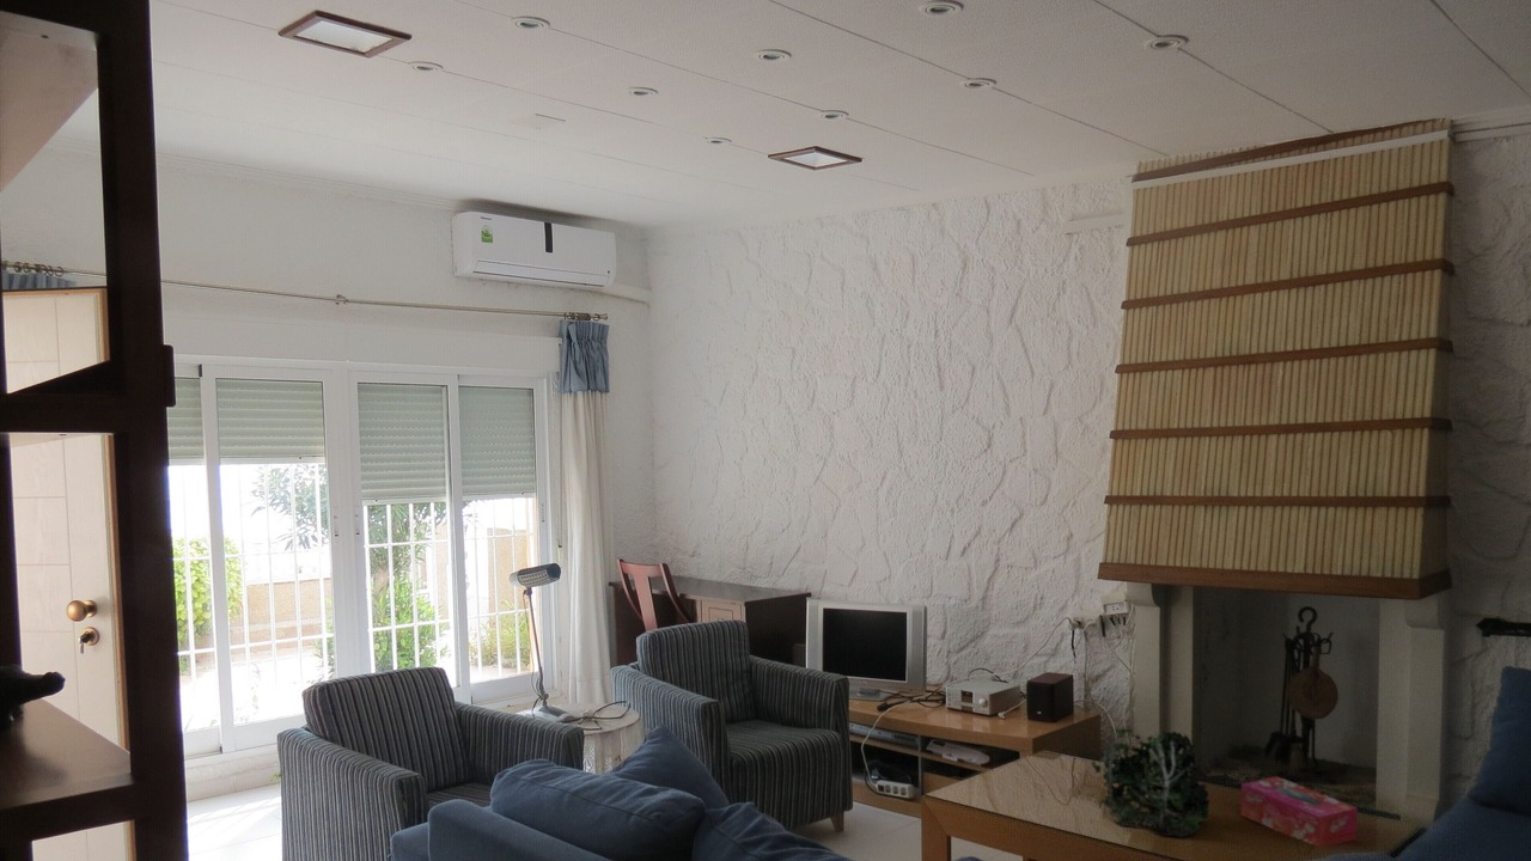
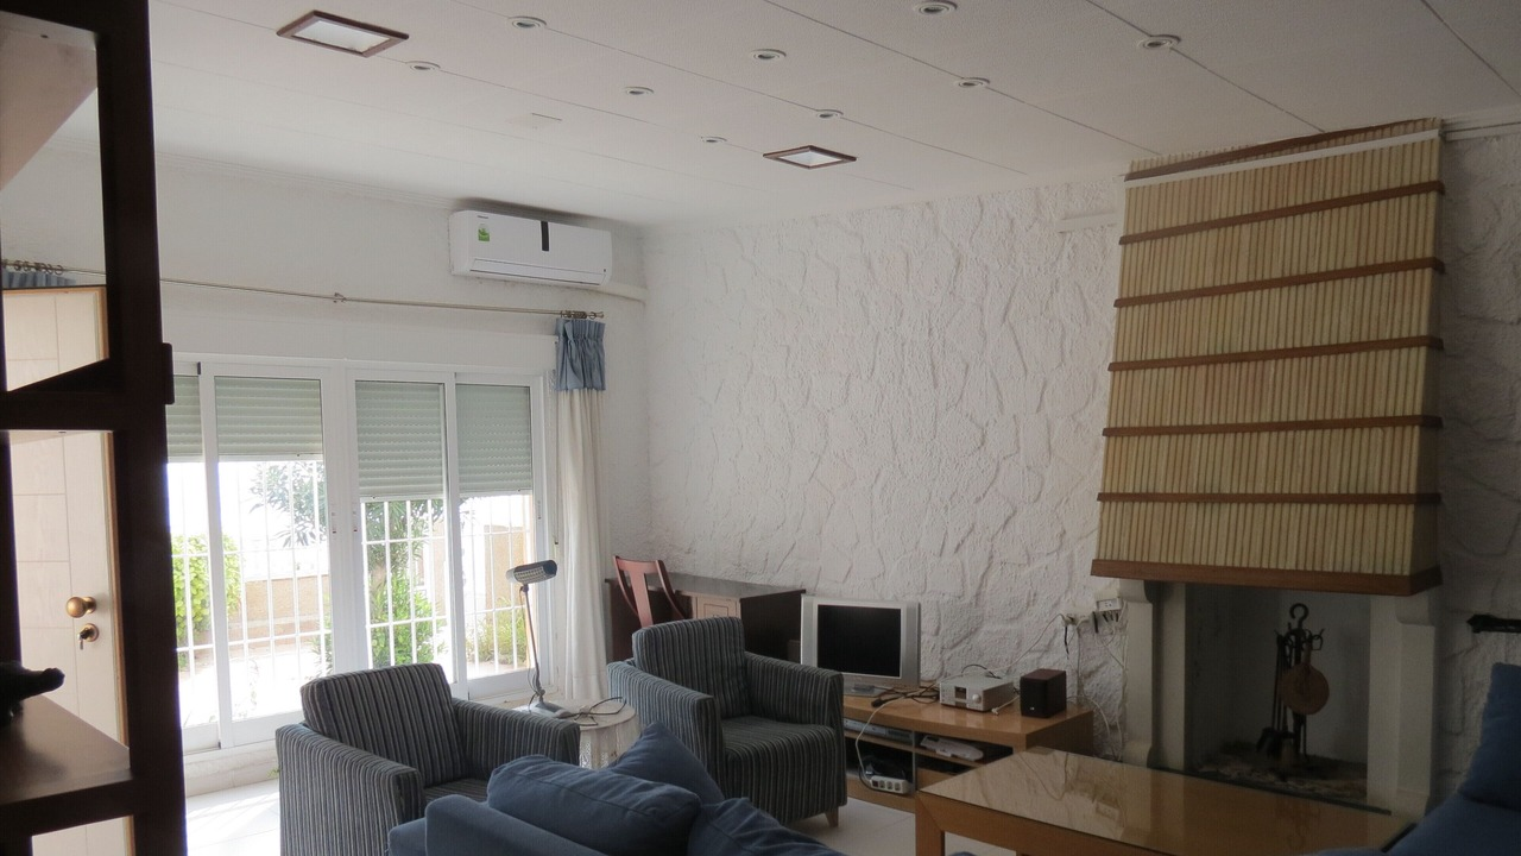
- tissue box [1240,775,1359,848]
- plant [1091,727,1210,838]
